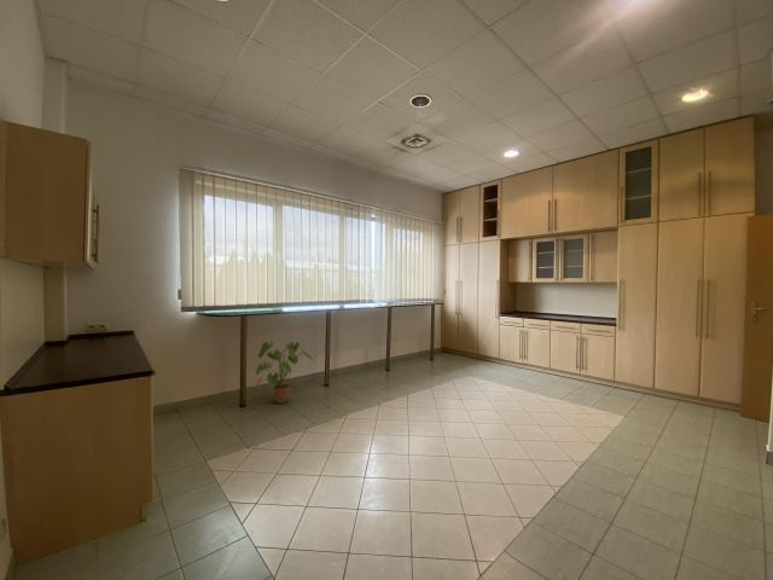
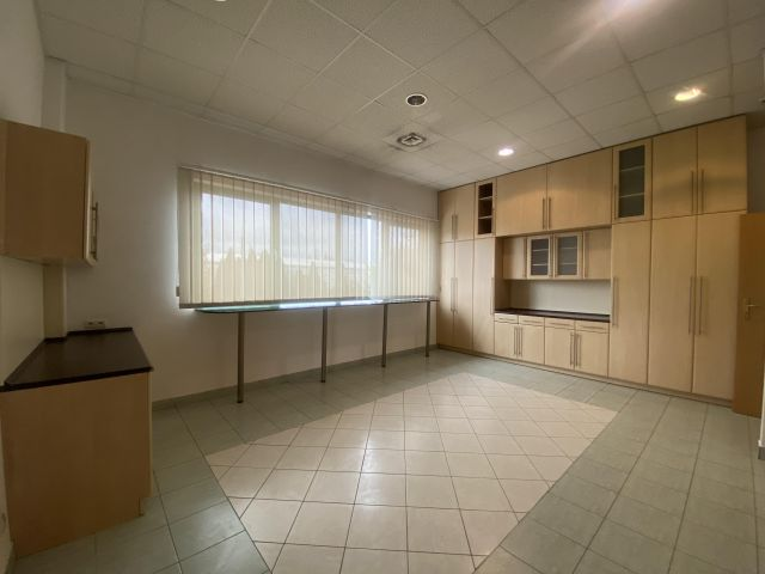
- house plant [254,340,316,405]
